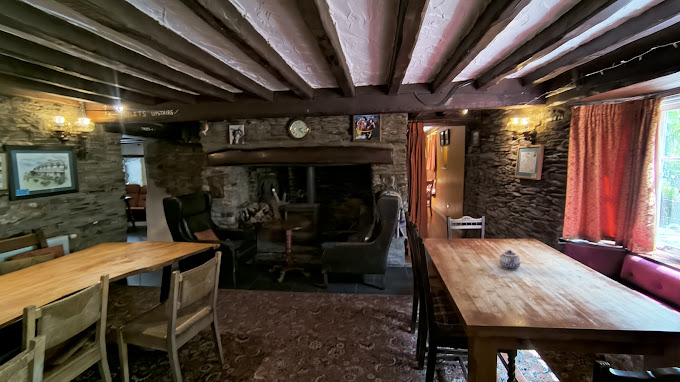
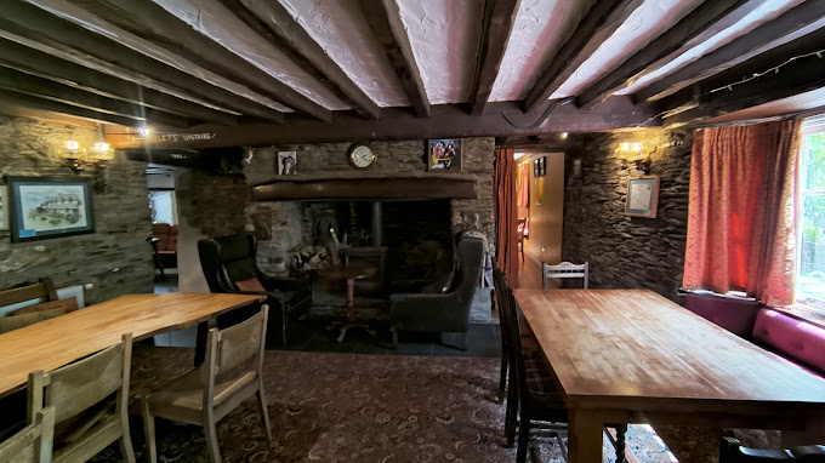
- teapot [498,249,522,271]
